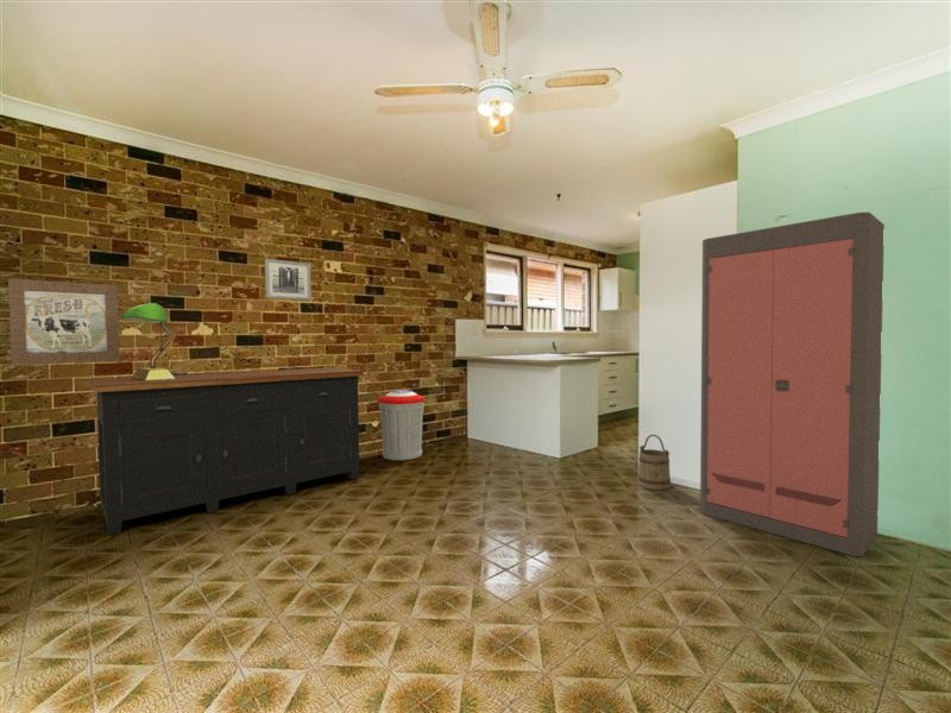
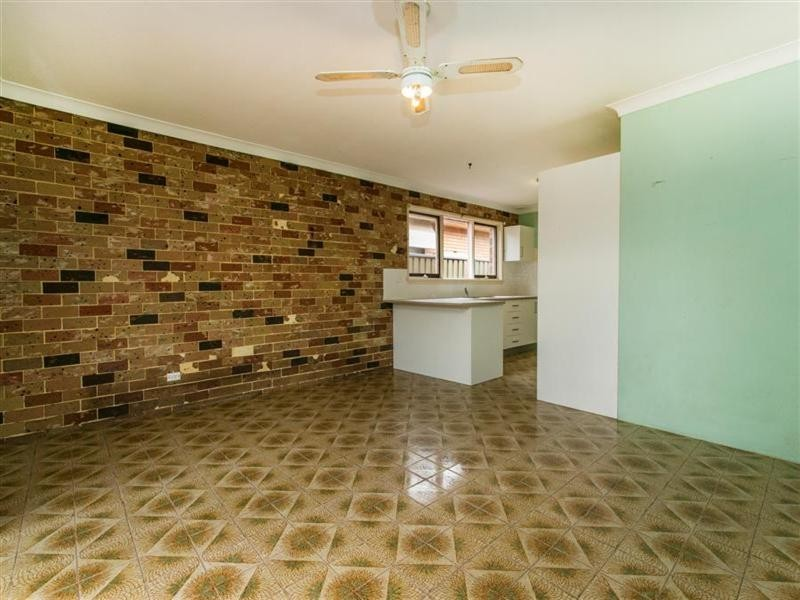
- trash can [377,389,427,461]
- table lamp [119,302,177,381]
- storage cabinet [699,212,886,557]
- wall art [7,278,121,366]
- sideboard [89,367,364,537]
- bucket [636,434,672,491]
- wall art [264,258,311,302]
